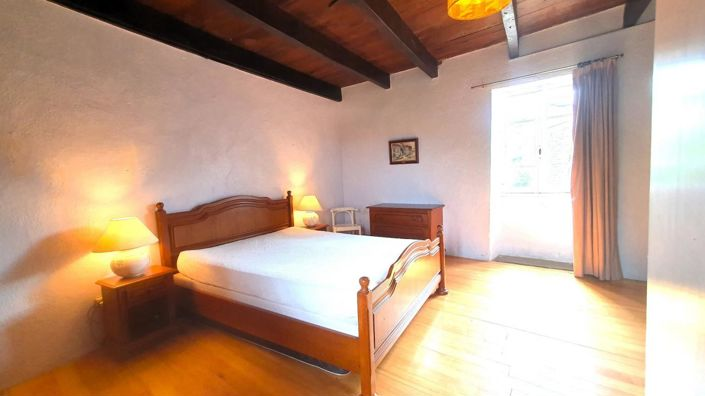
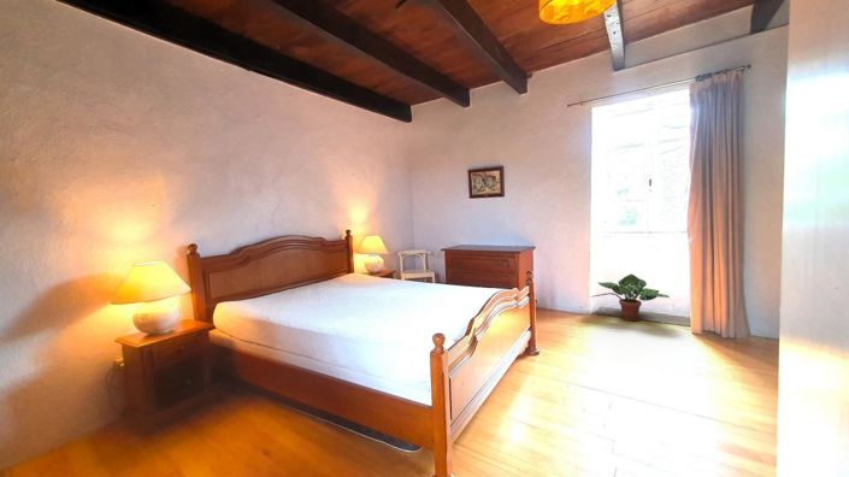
+ potted plant [589,272,671,322]
